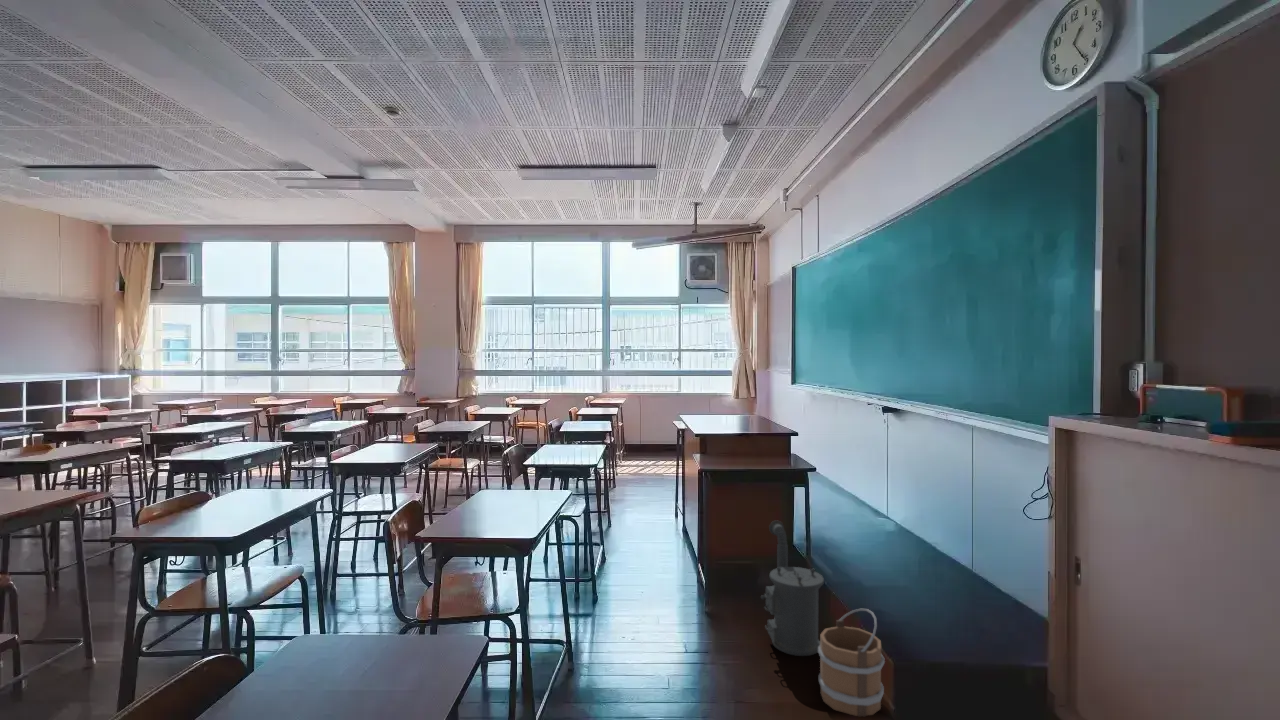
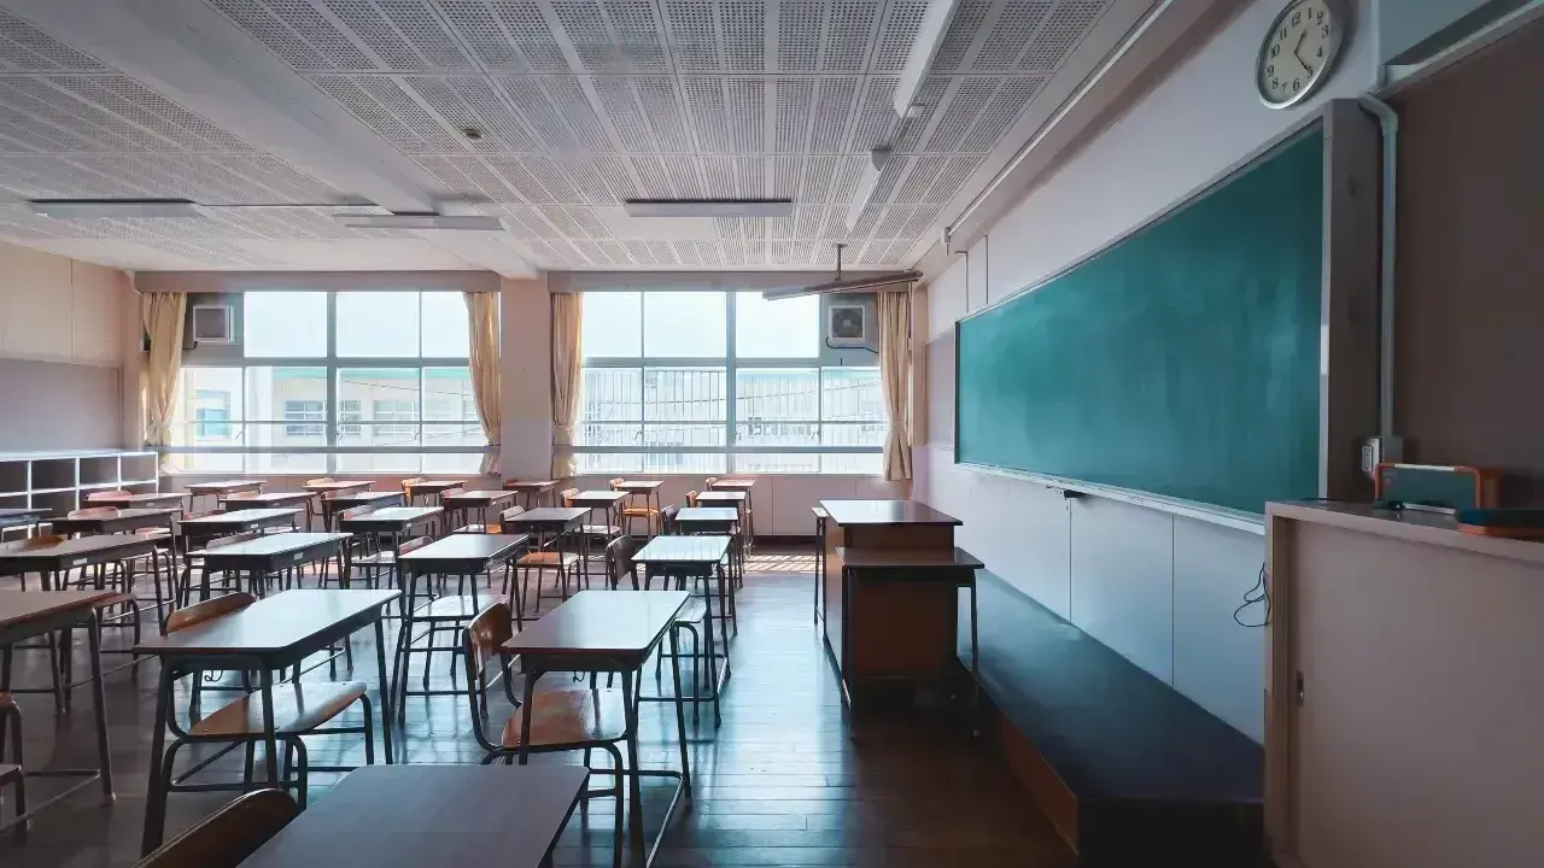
- bucket [818,608,886,718]
- wood stove [760,520,825,657]
